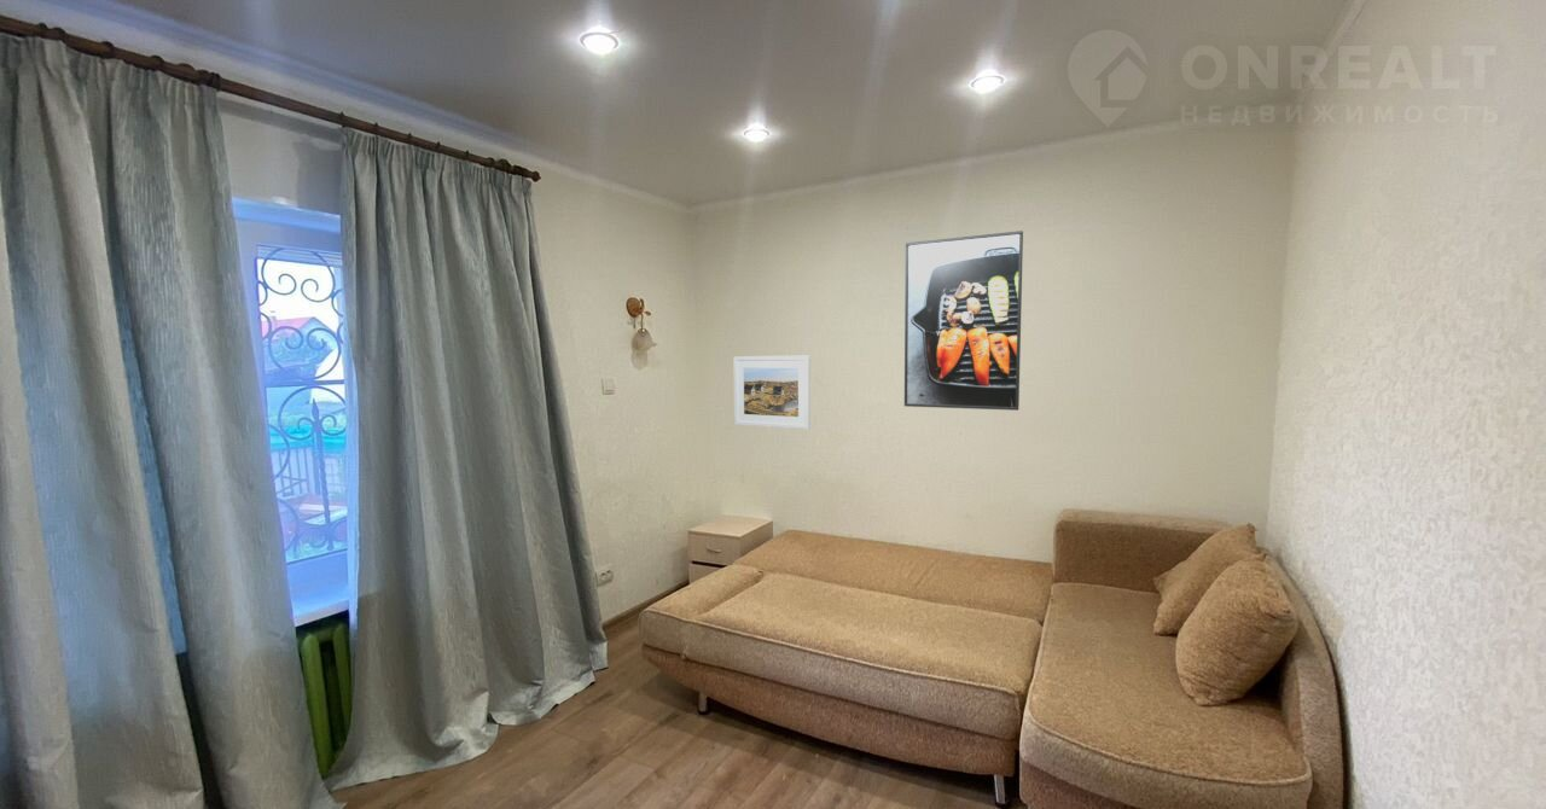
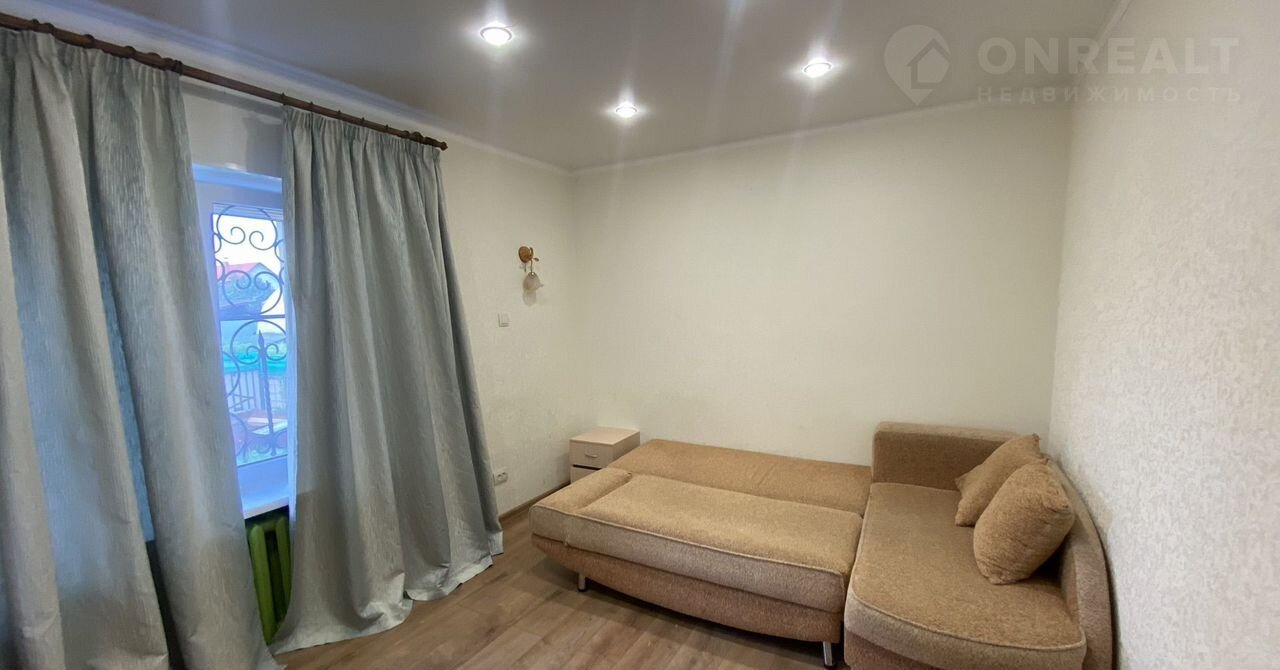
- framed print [903,229,1024,412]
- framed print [733,355,812,430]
